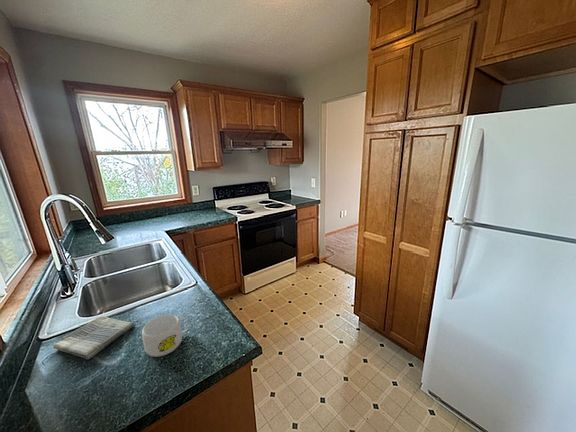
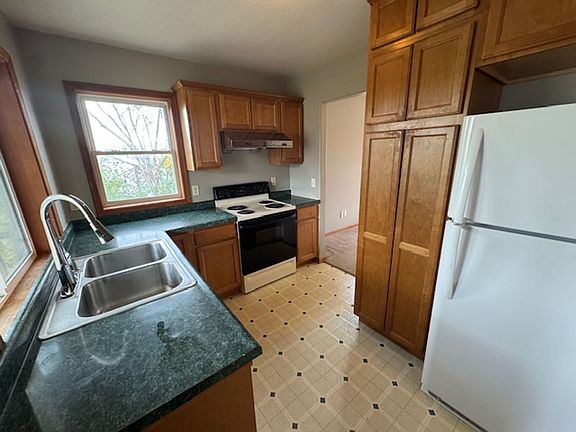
- dish towel [52,315,135,360]
- mug [141,314,189,358]
